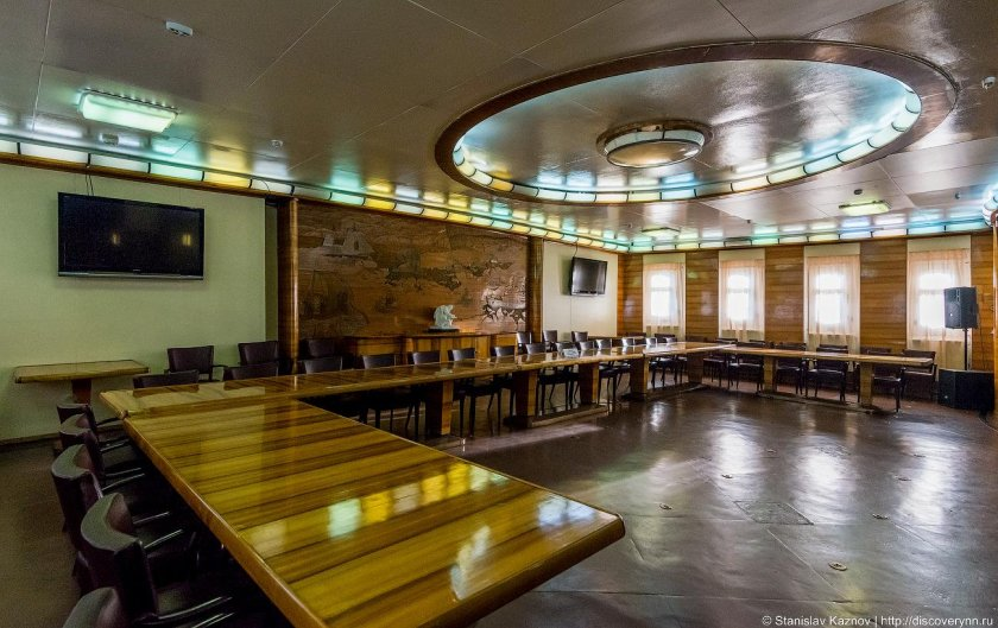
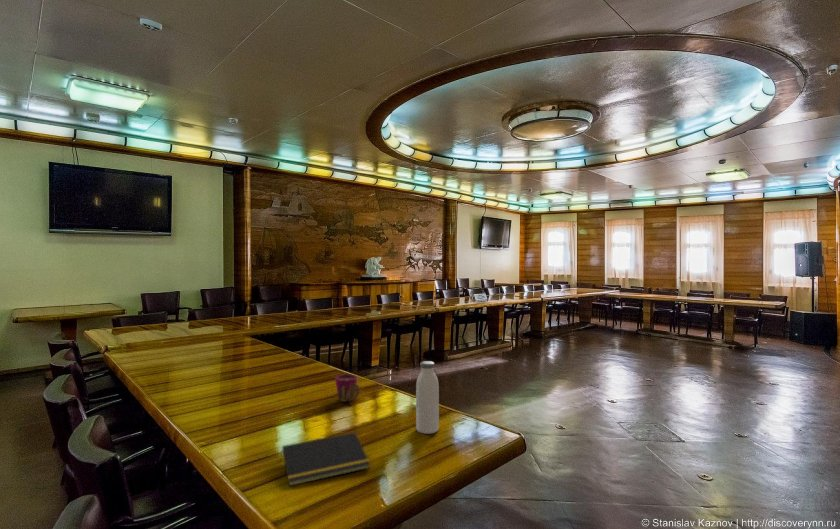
+ water bottle [415,360,440,435]
+ notepad [279,432,371,487]
+ cup [334,374,361,403]
